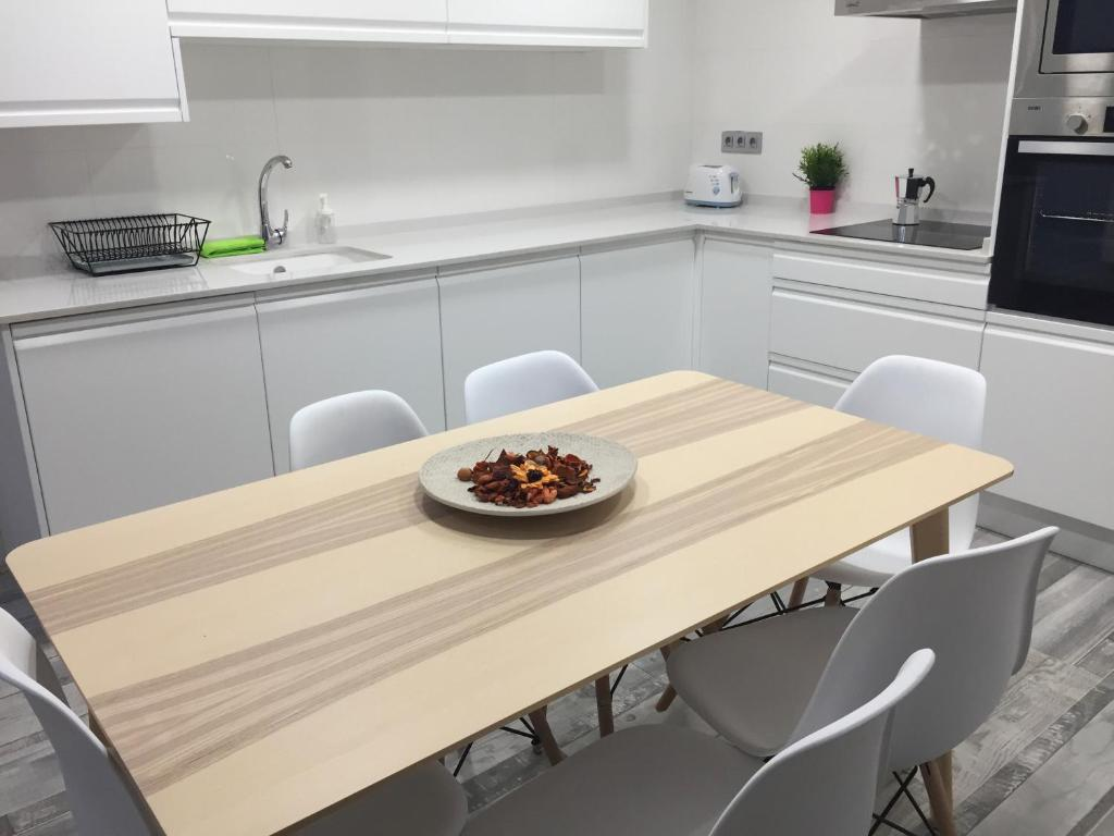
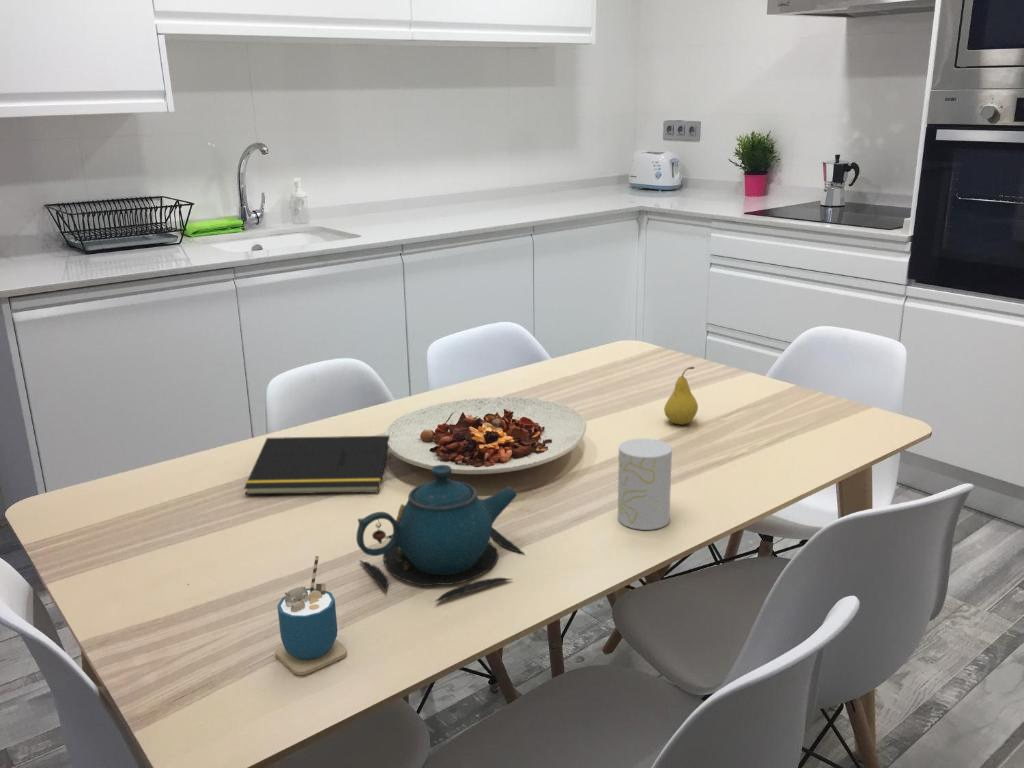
+ notepad [243,435,391,496]
+ cup [617,438,673,531]
+ teapot [355,464,526,603]
+ fruit [663,366,699,426]
+ cup [274,555,348,676]
